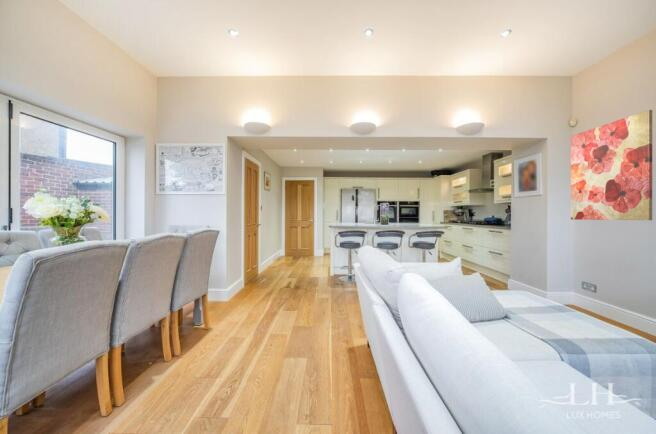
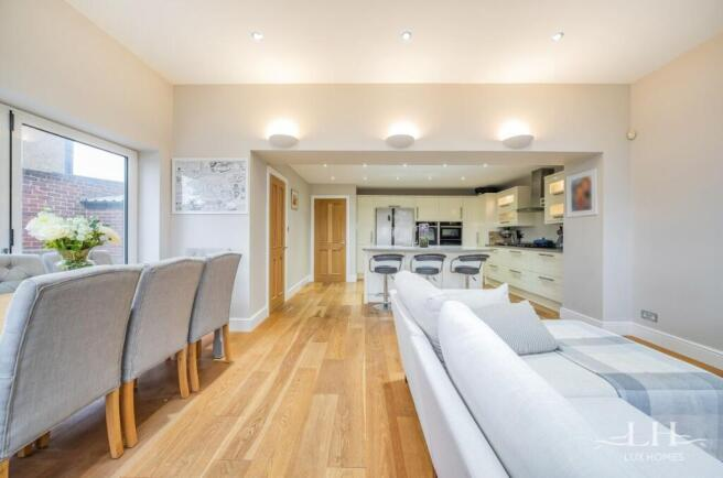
- wall art [570,109,653,221]
